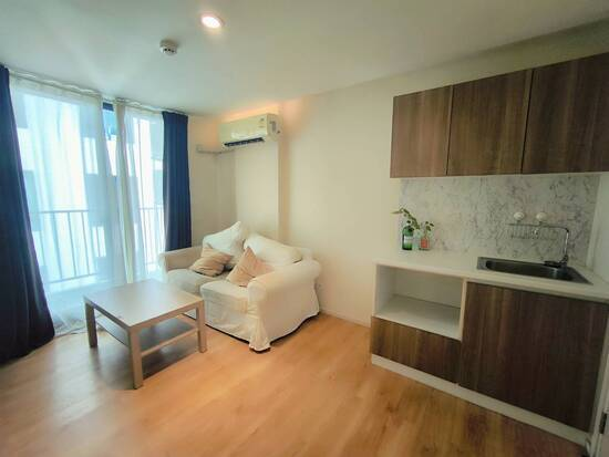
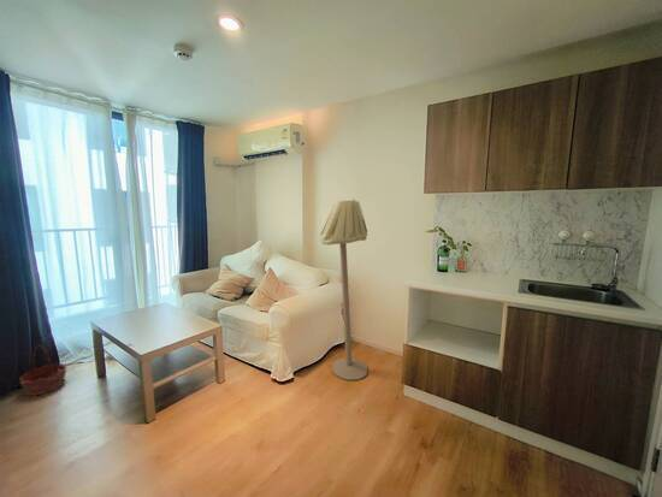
+ floor lamp [319,197,368,381]
+ basket [18,344,69,397]
